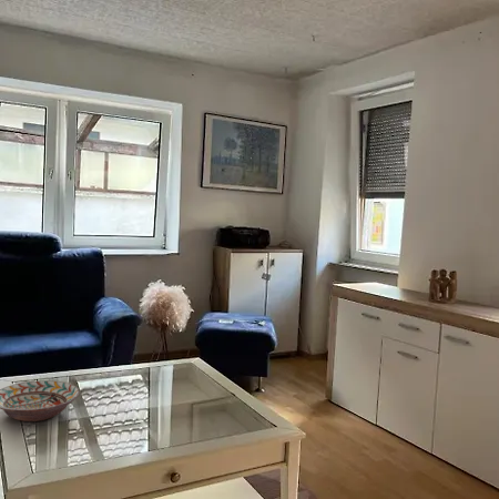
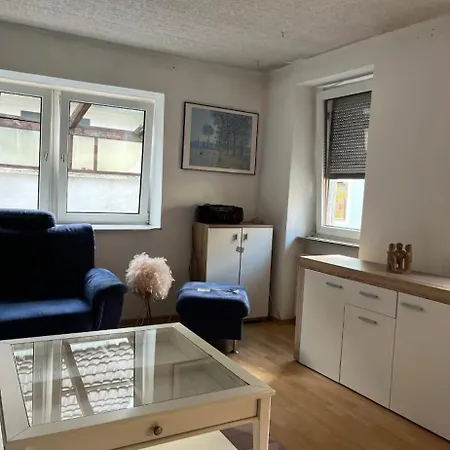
- decorative bowl [0,379,80,422]
